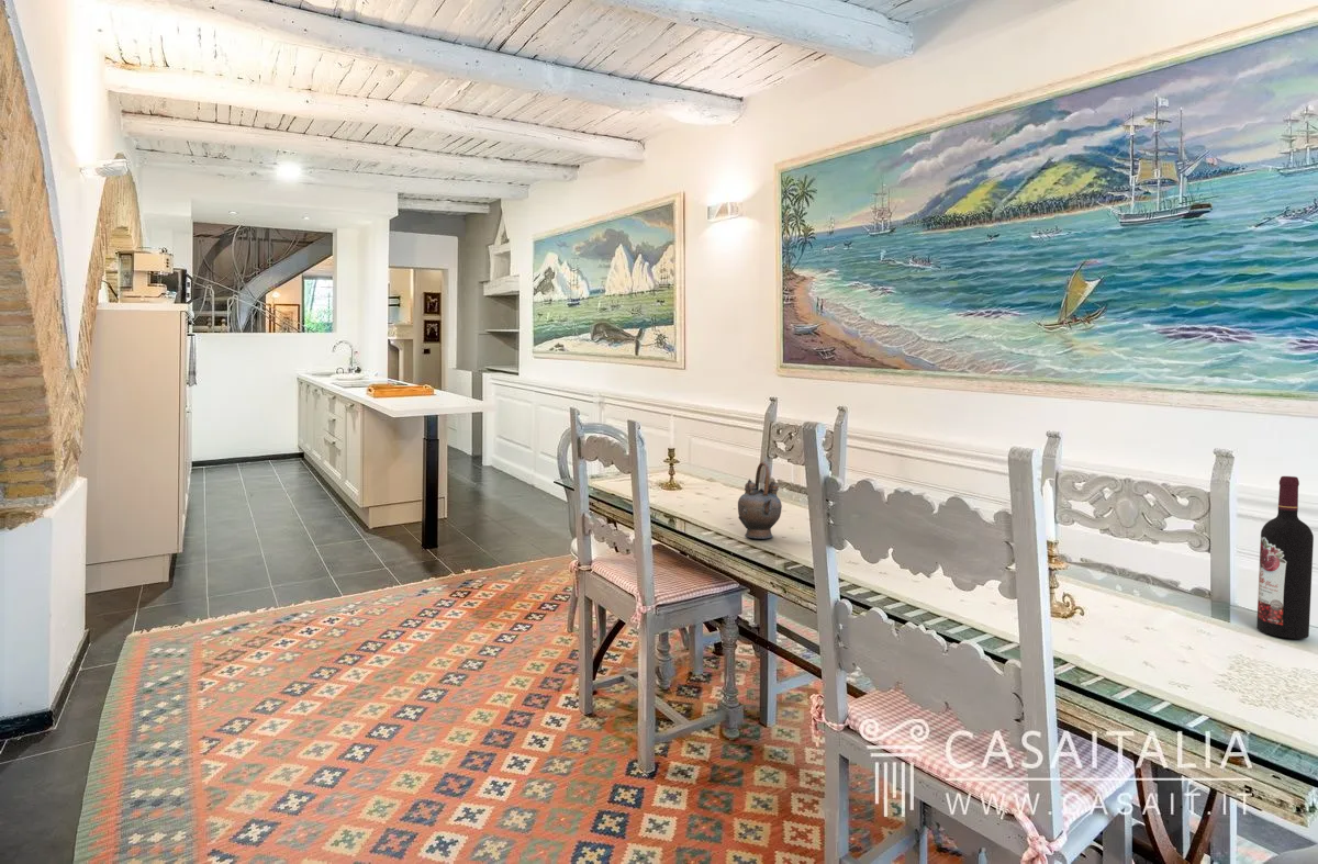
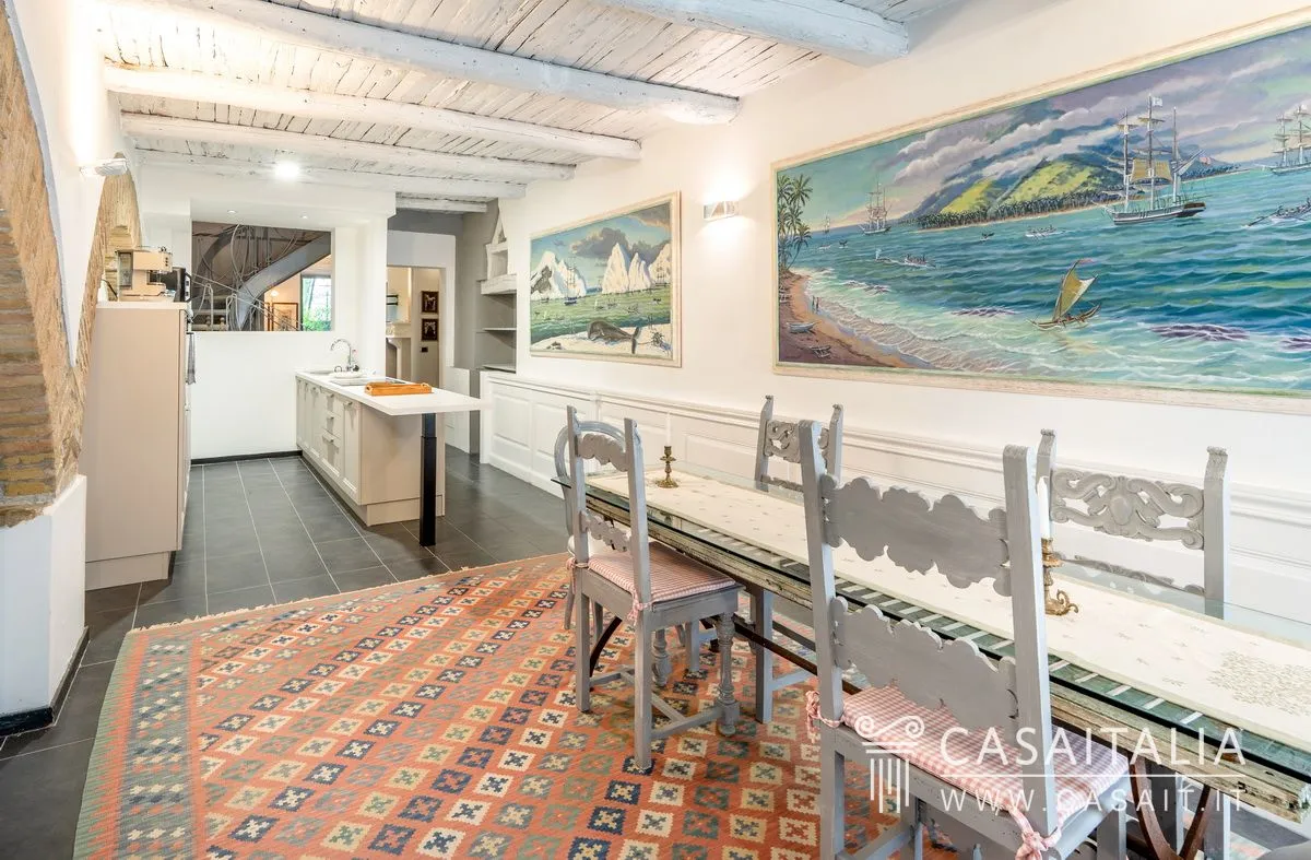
- wine bottle [1255,475,1315,640]
- teapot [737,461,783,540]
